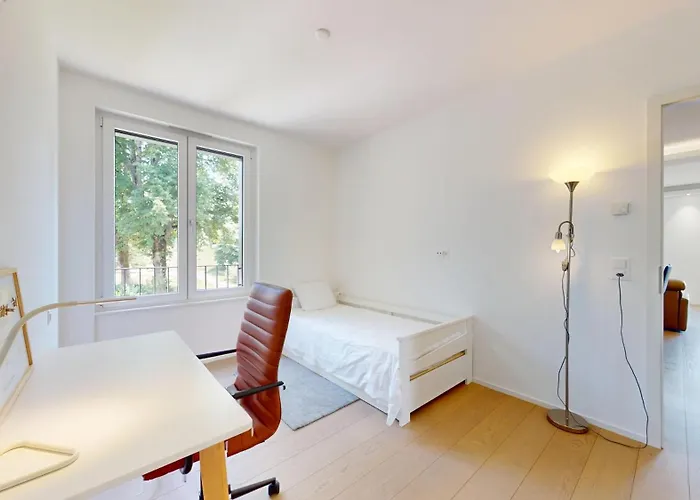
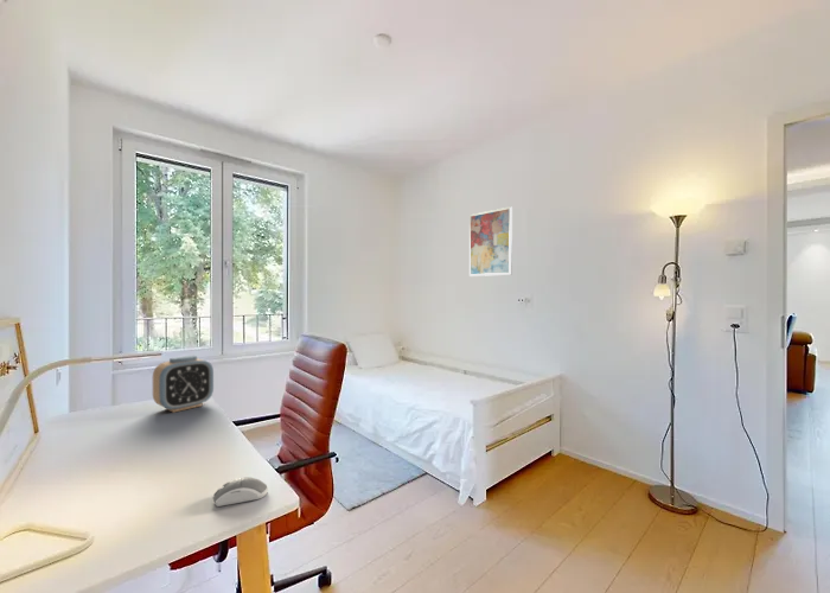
+ computer mouse [212,476,269,508]
+ wall art [468,205,513,278]
+ alarm clock [152,355,215,414]
